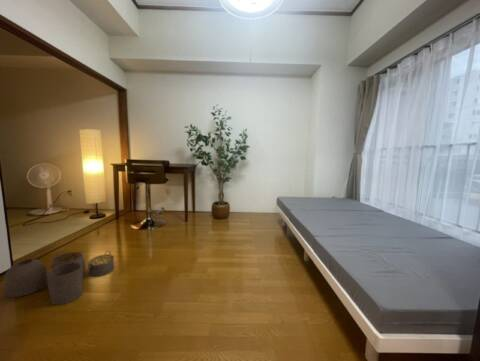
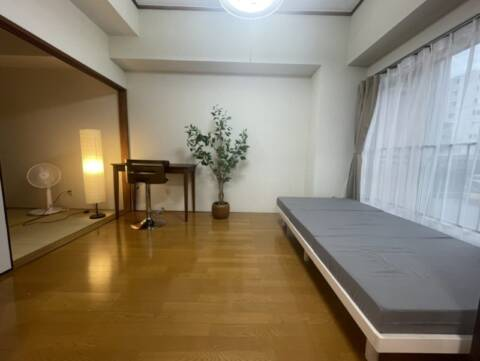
- woven basket [3,250,115,306]
